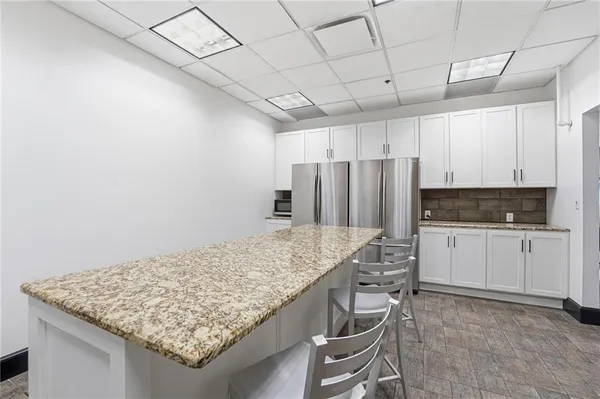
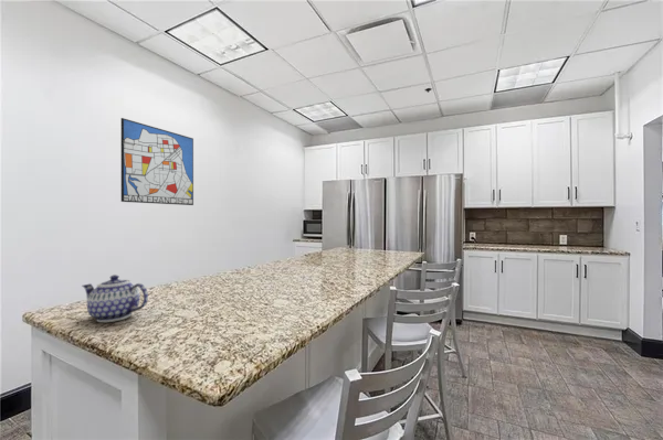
+ wall art [120,117,194,206]
+ teapot [81,273,149,323]
